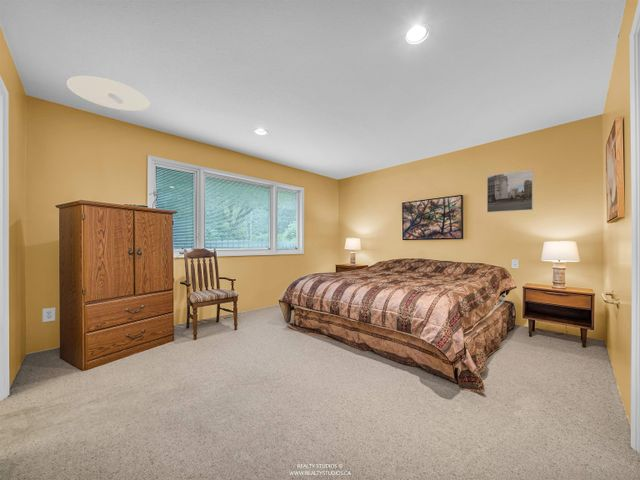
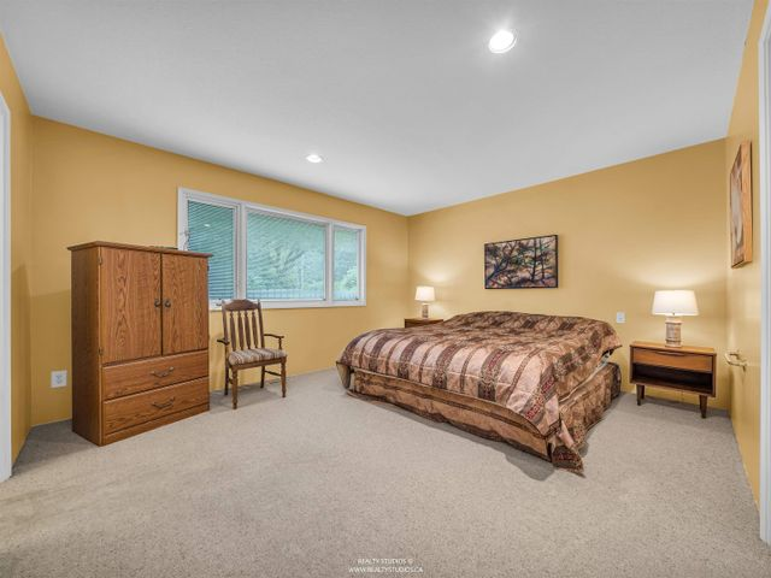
- ceiling light [66,75,151,112]
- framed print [486,169,534,213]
